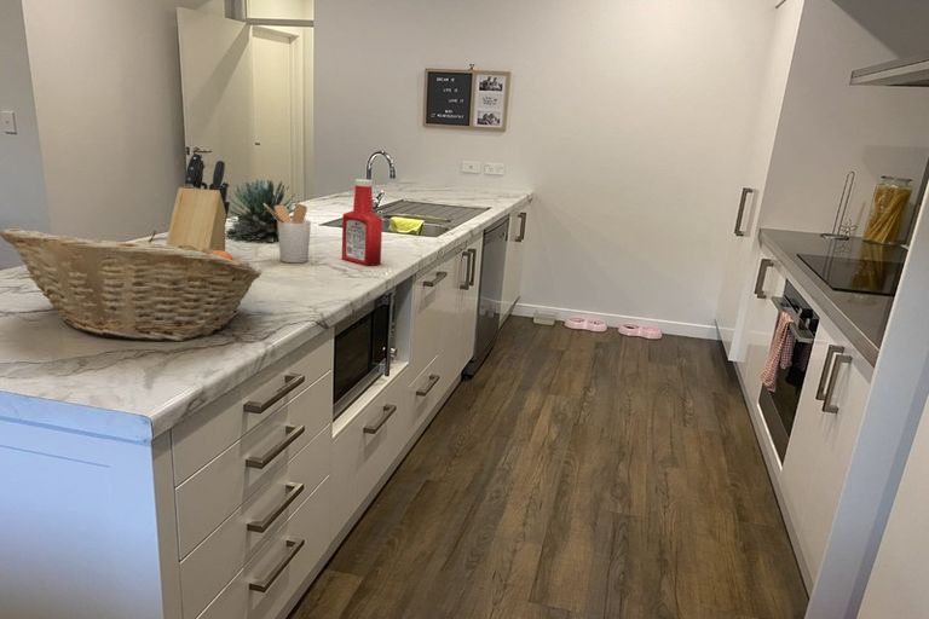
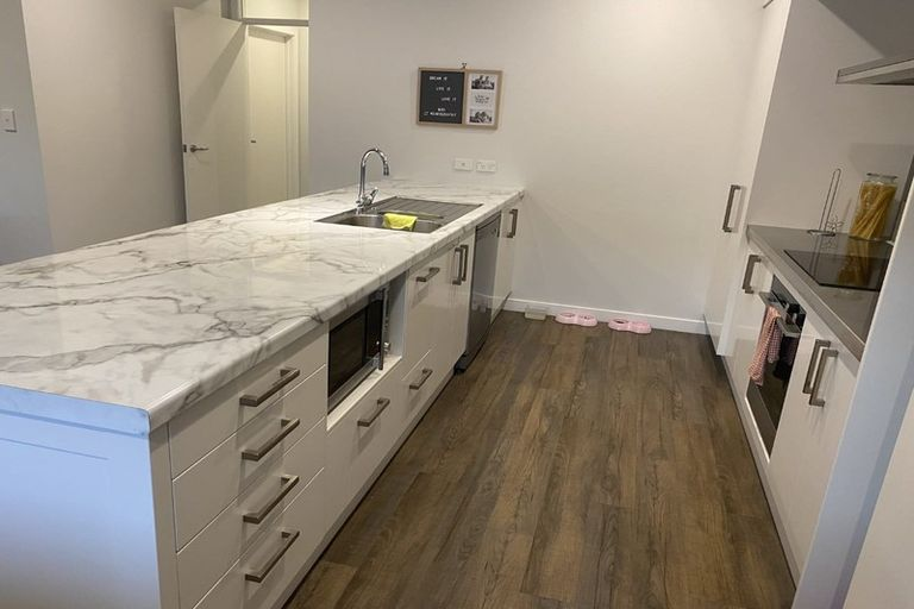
- soap bottle [341,178,383,267]
- knife block [165,151,231,251]
- fruit basket [0,227,264,342]
- succulent plant [225,178,307,244]
- utensil holder [264,203,312,264]
